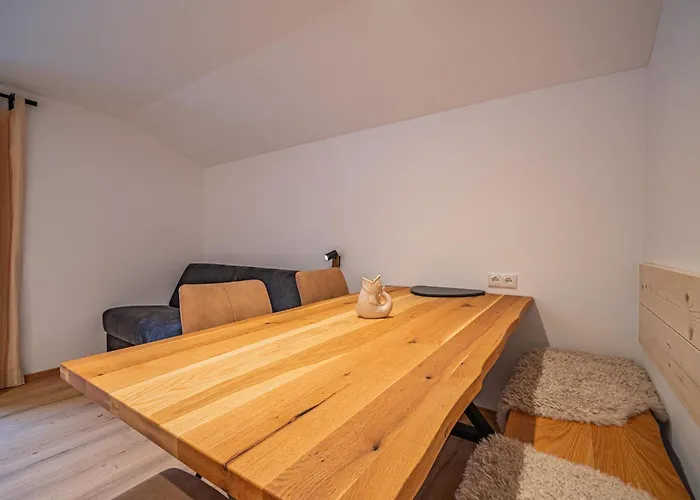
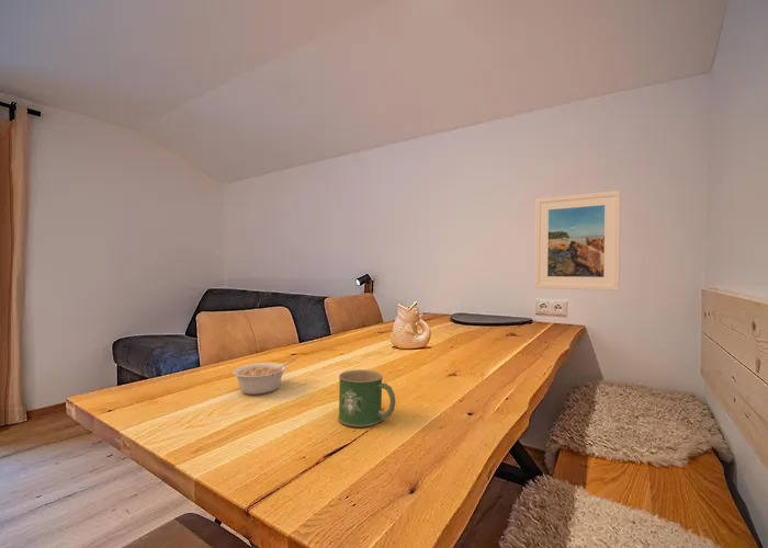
+ legume [231,358,297,396]
+ mug [337,368,396,427]
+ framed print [533,190,622,292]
